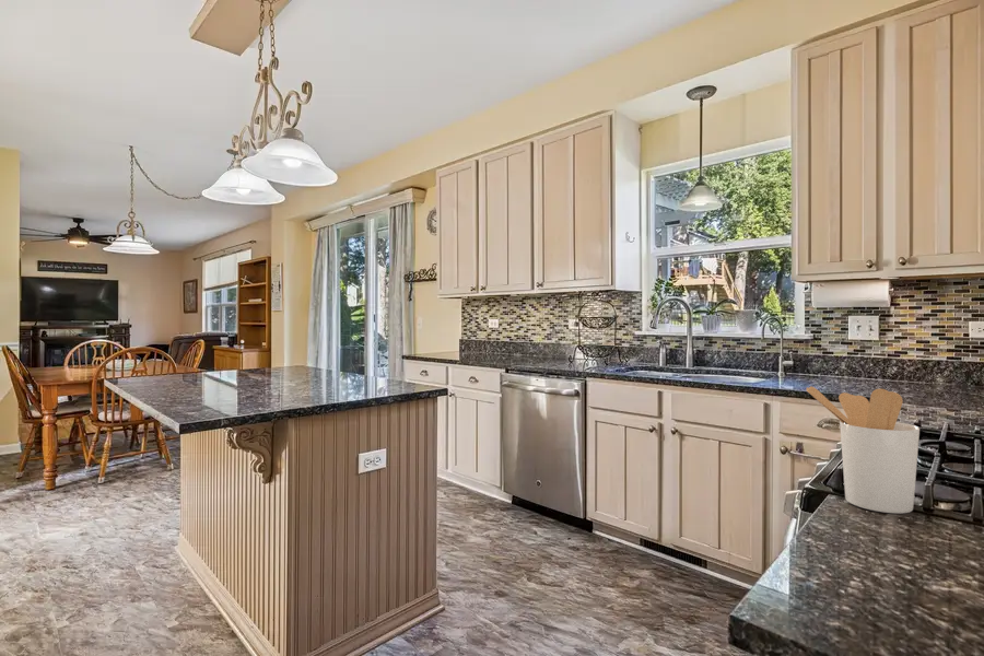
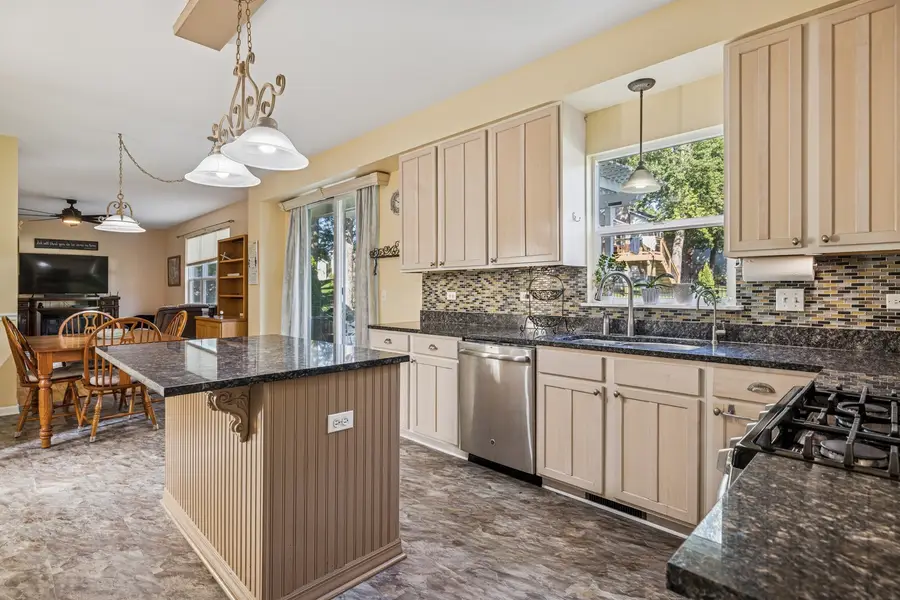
- utensil holder [806,385,921,515]
